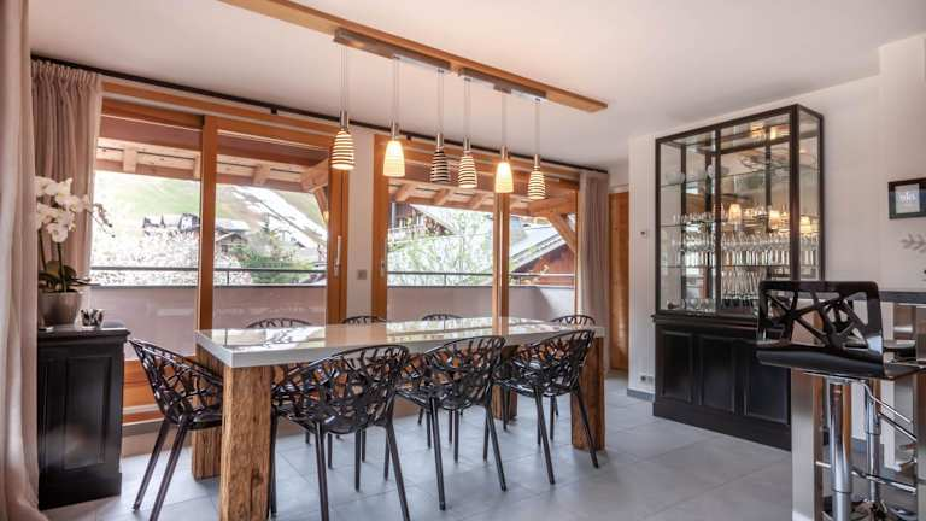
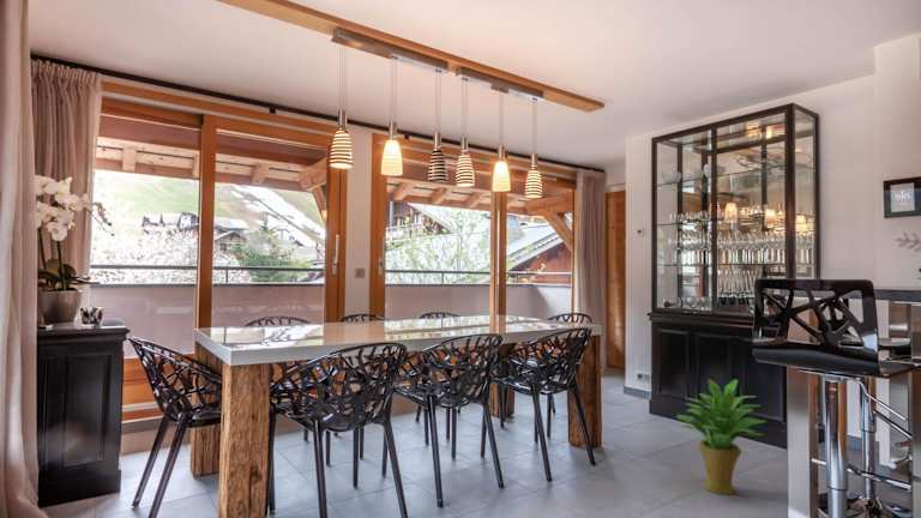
+ potted plant [675,378,768,495]
